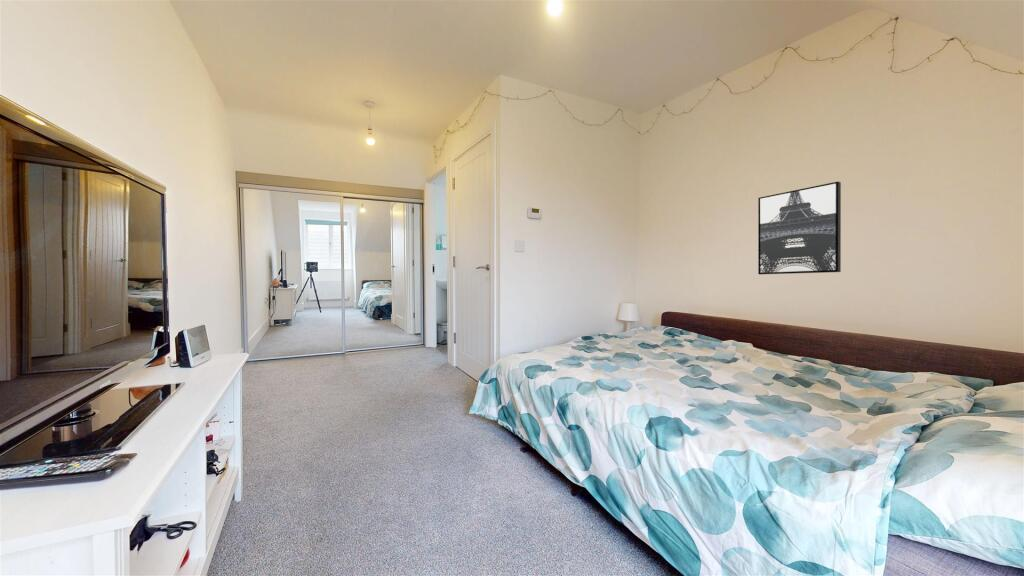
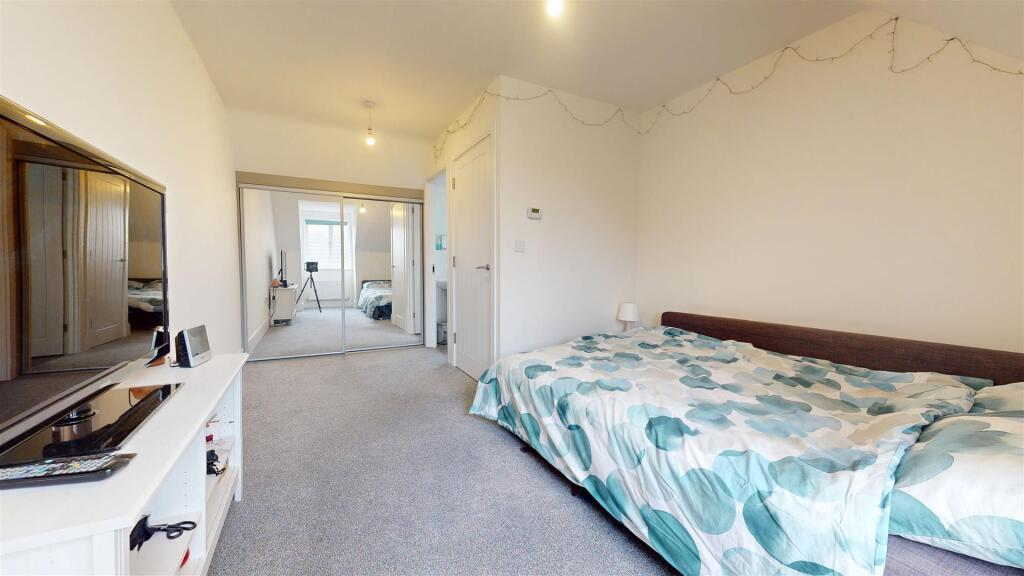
- wall art [757,181,842,275]
